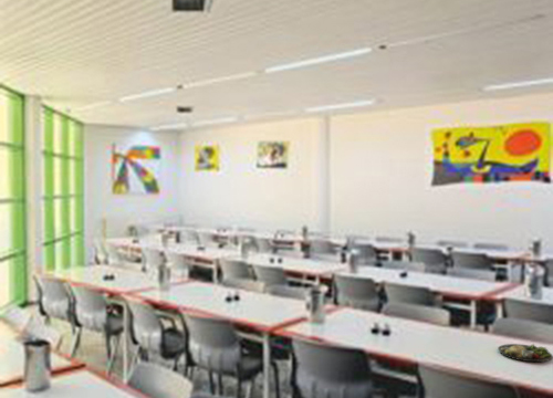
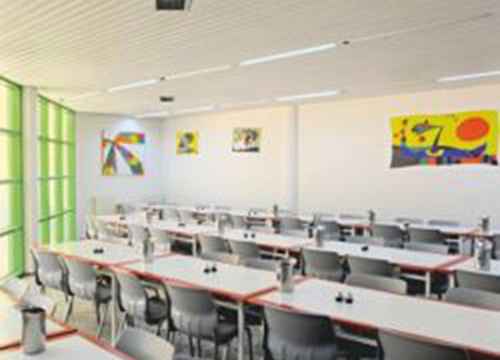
- dinner plate [497,343,553,363]
